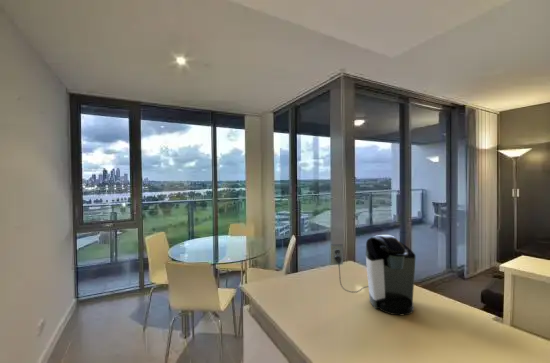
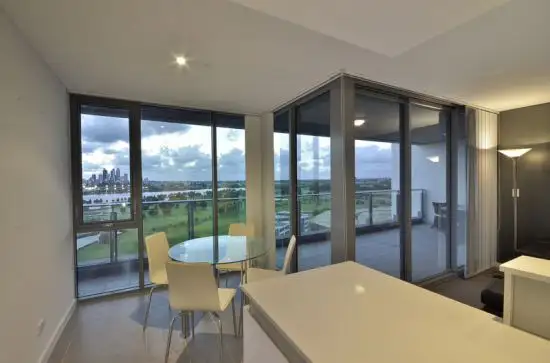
- coffee maker [330,234,416,316]
